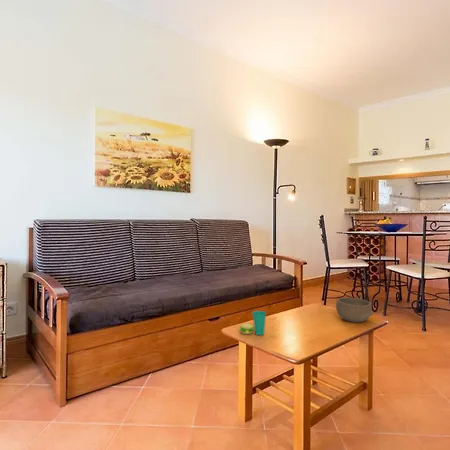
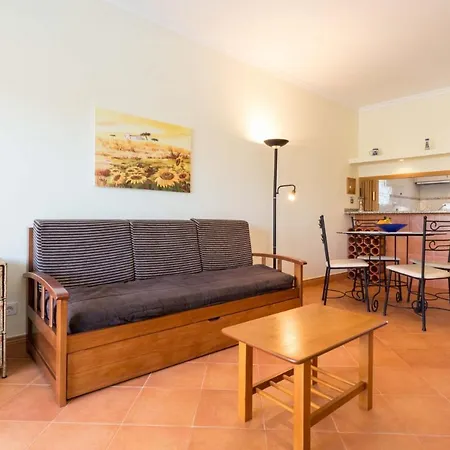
- bowl [335,297,374,323]
- cup [239,310,267,336]
